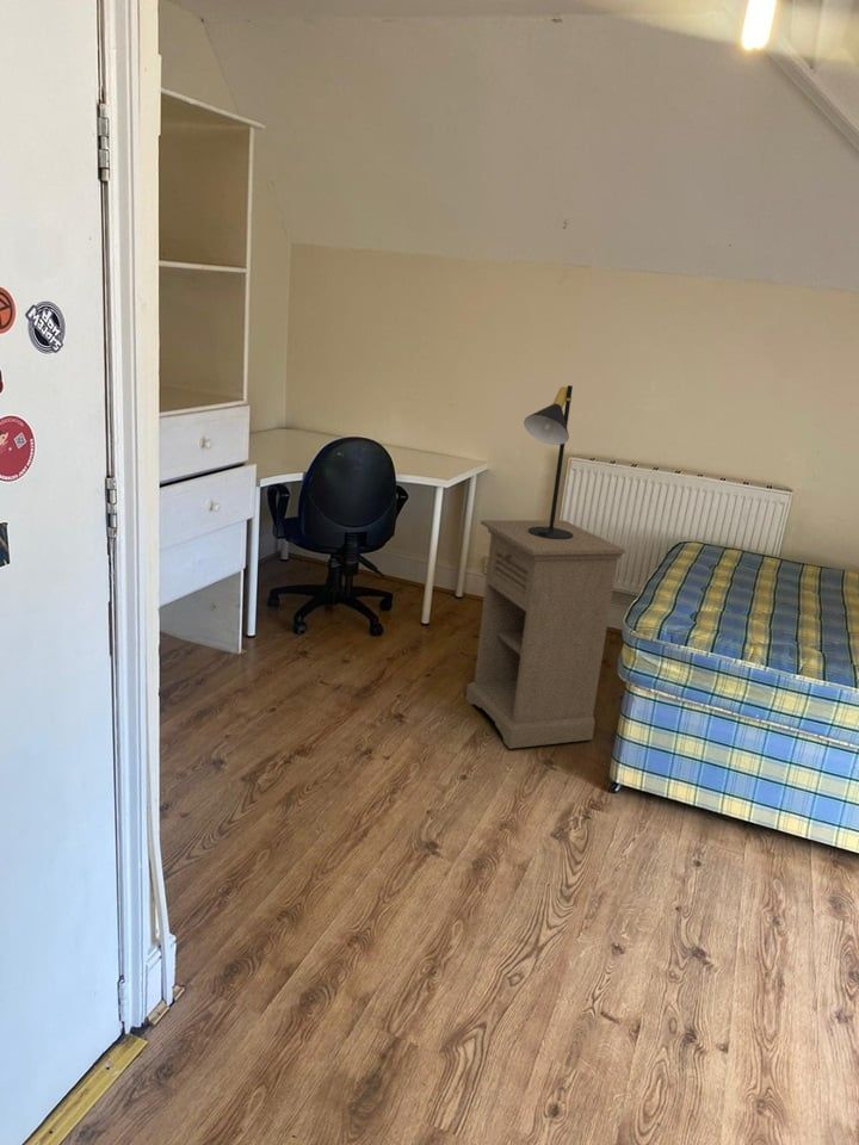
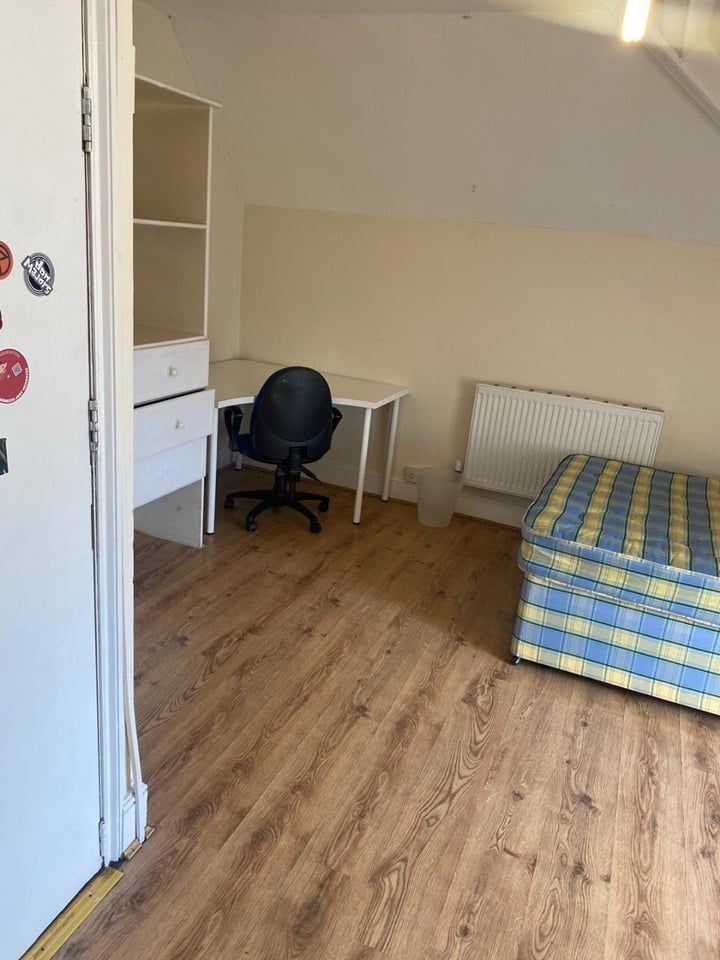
- nightstand [464,519,626,750]
- table lamp [523,384,574,539]
